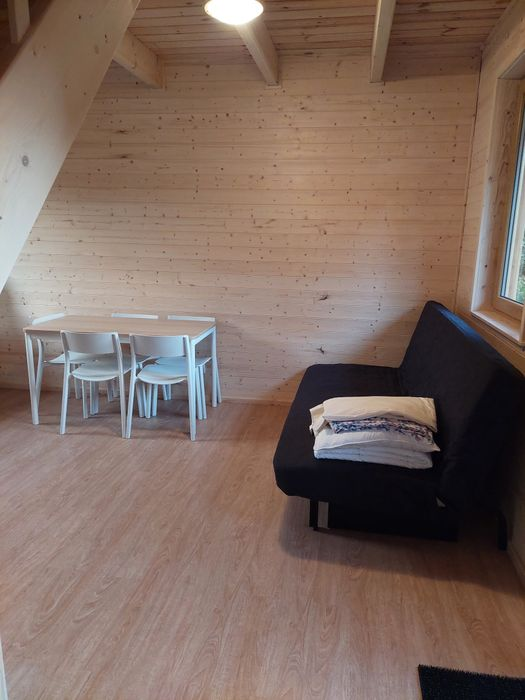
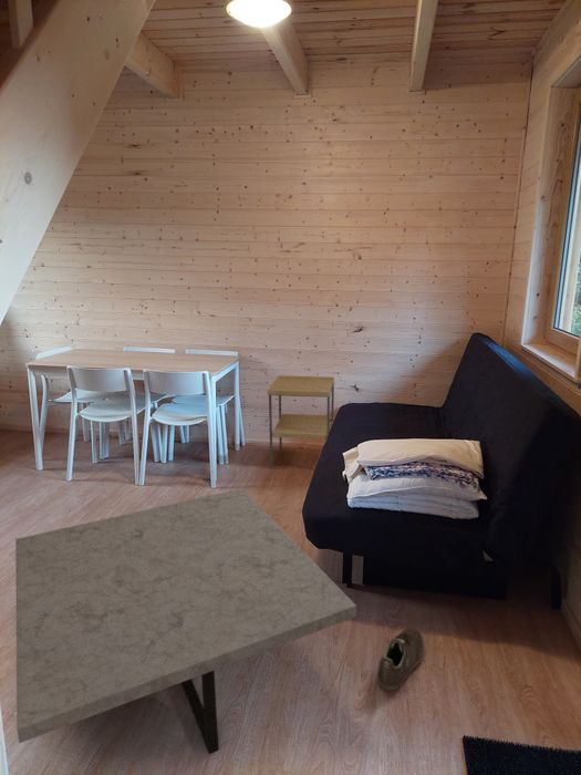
+ coffee table [14,487,357,755]
+ sneaker [377,627,425,692]
+ side table [267,374,335,469]
